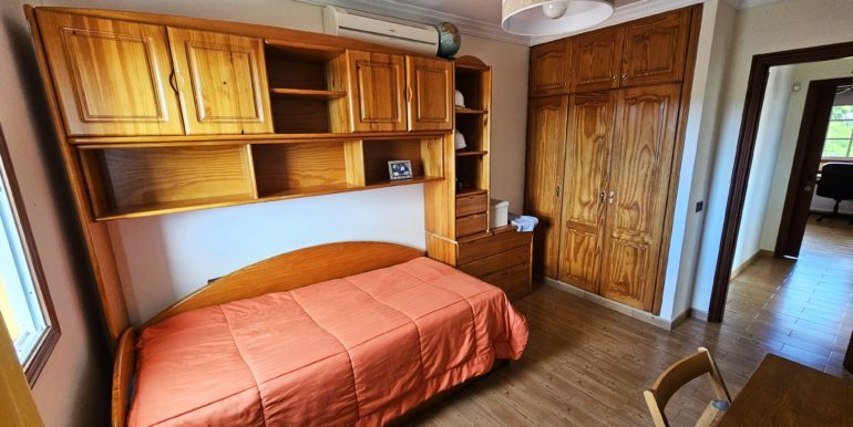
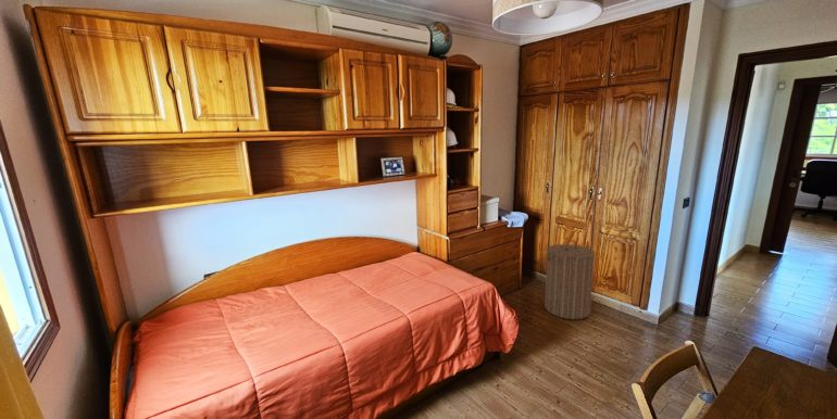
+ laundry hamper [544,239,596,320]
